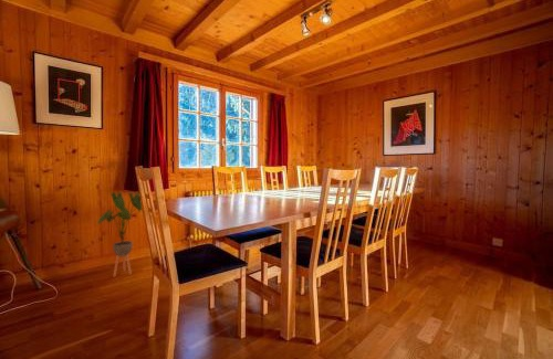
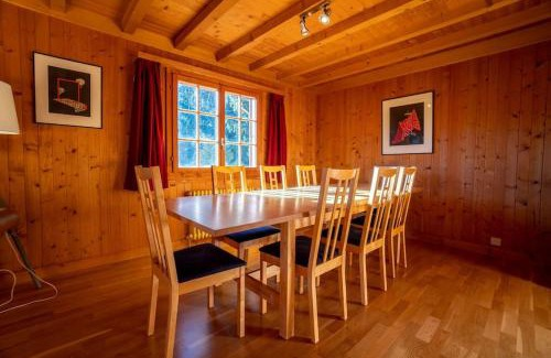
- house plant [96,191,144,277]
